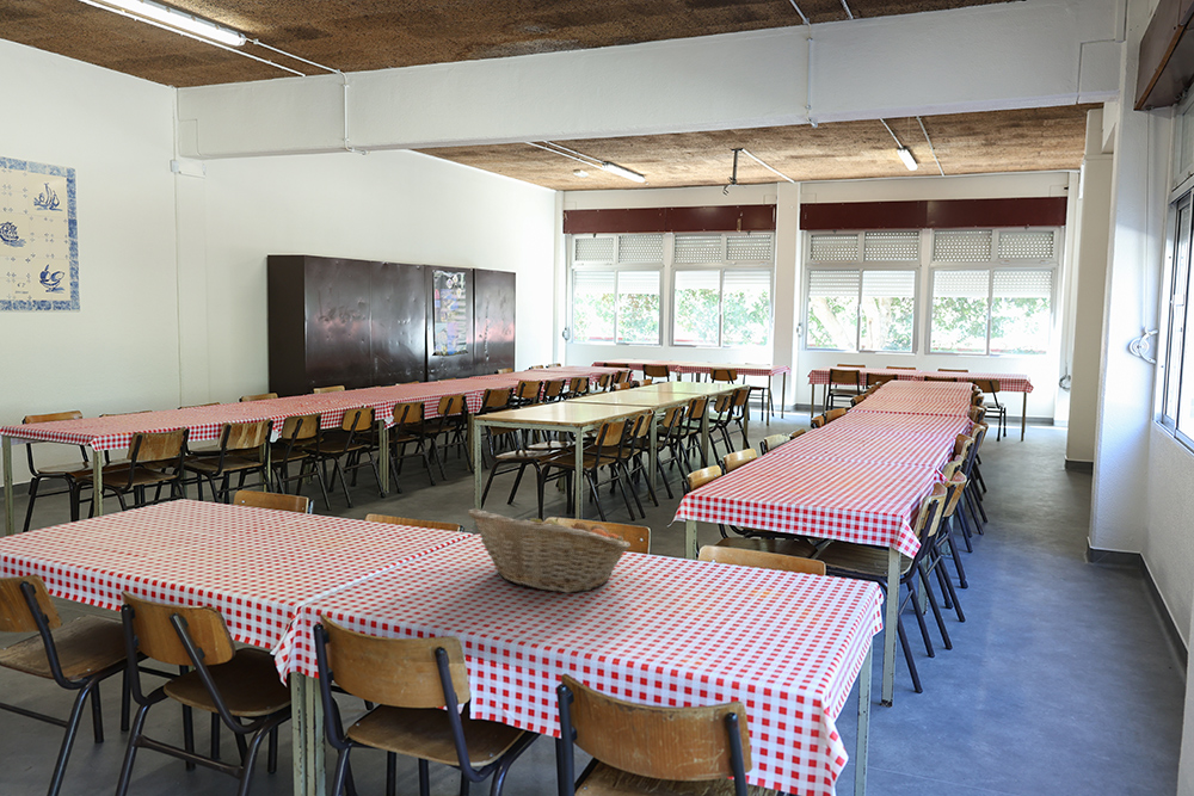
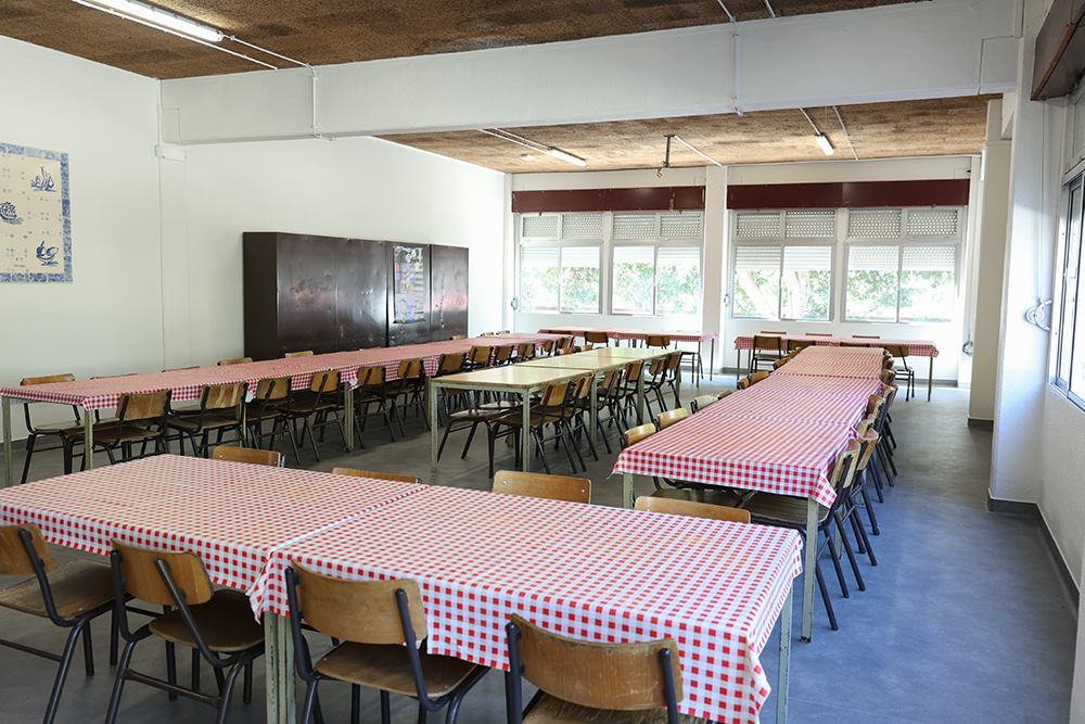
- fruit basket [467,508,632,594]
